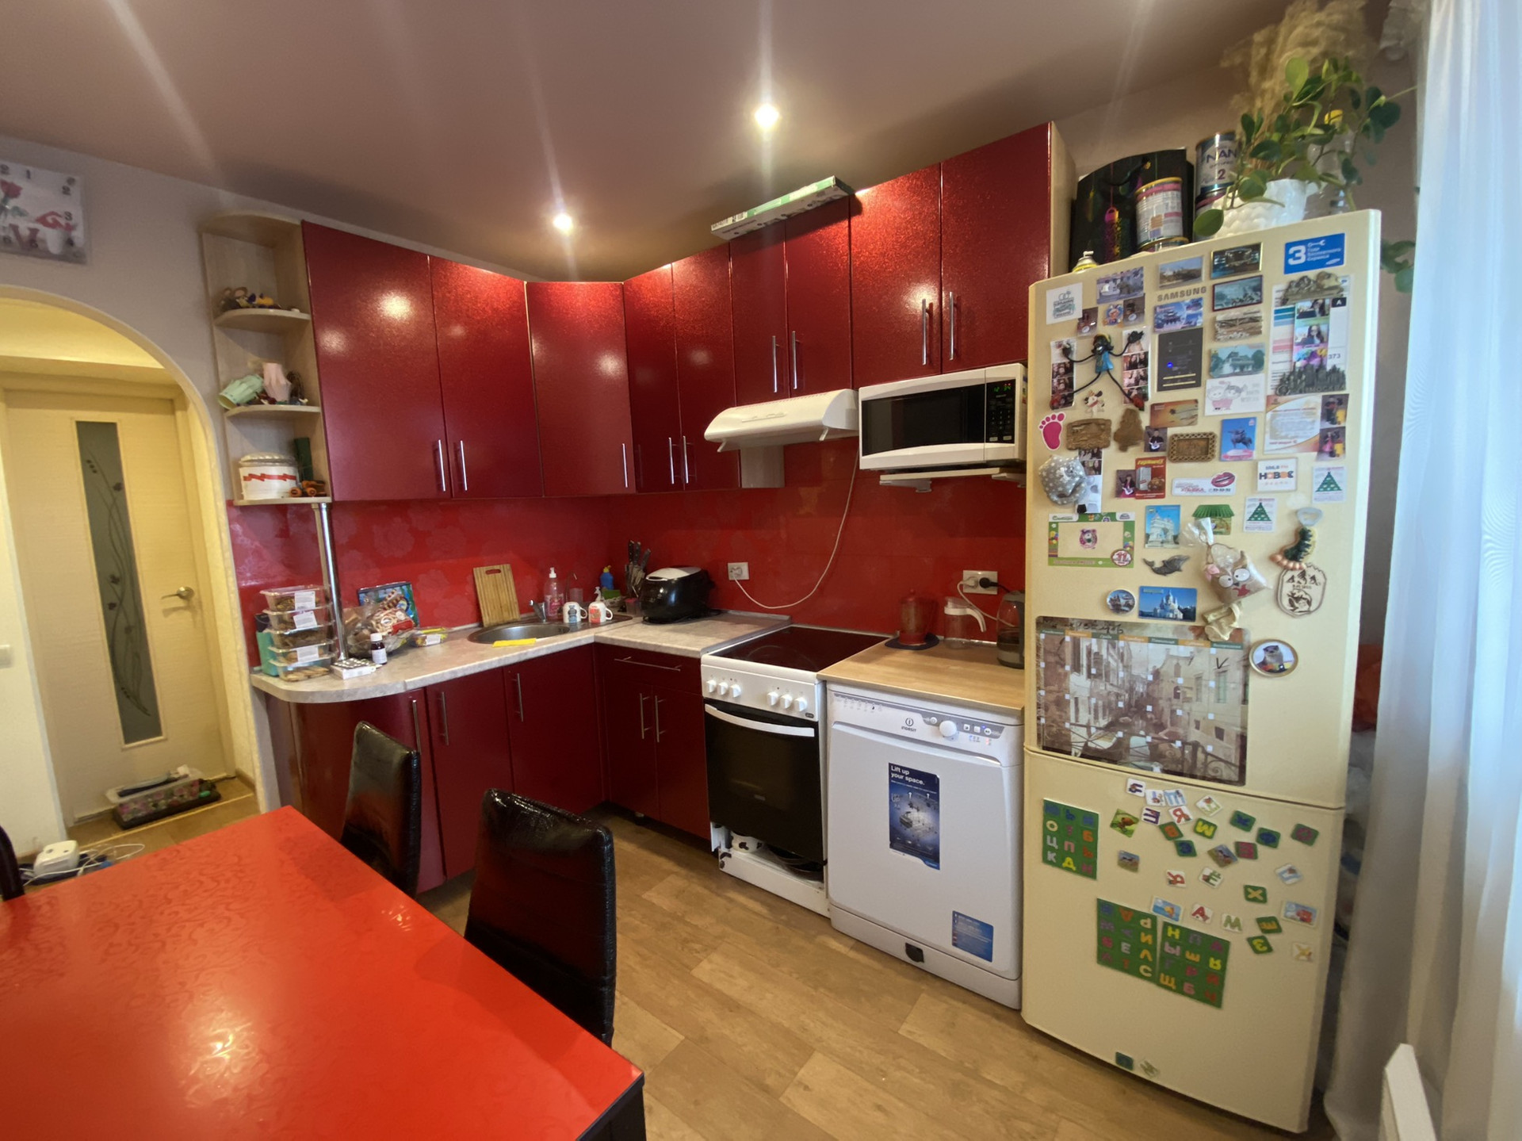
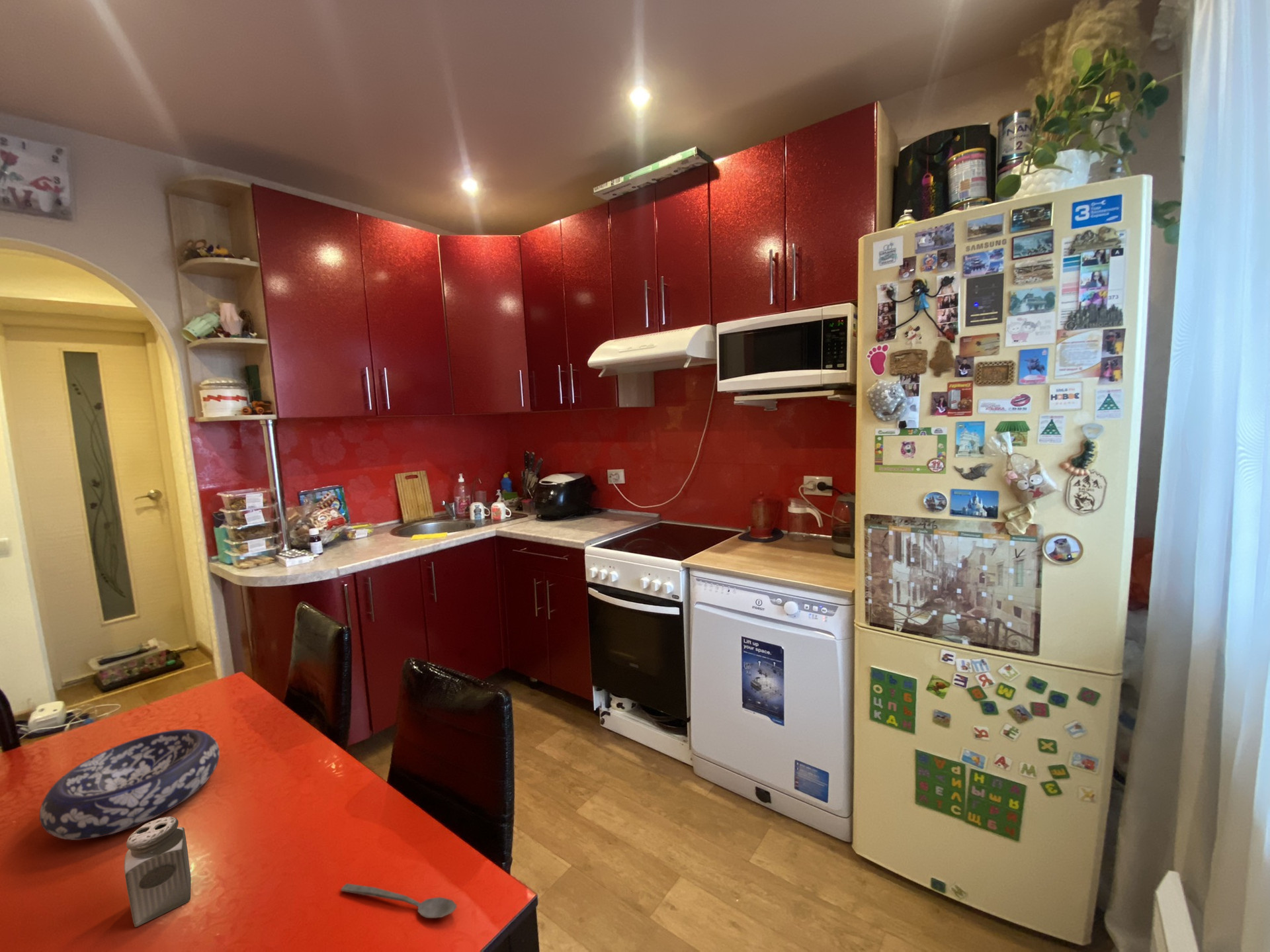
+ spoon [340,883,458,919]
+ decorative bowl [39,728,220,841]
+ salt shaker [124,816,192,928]
